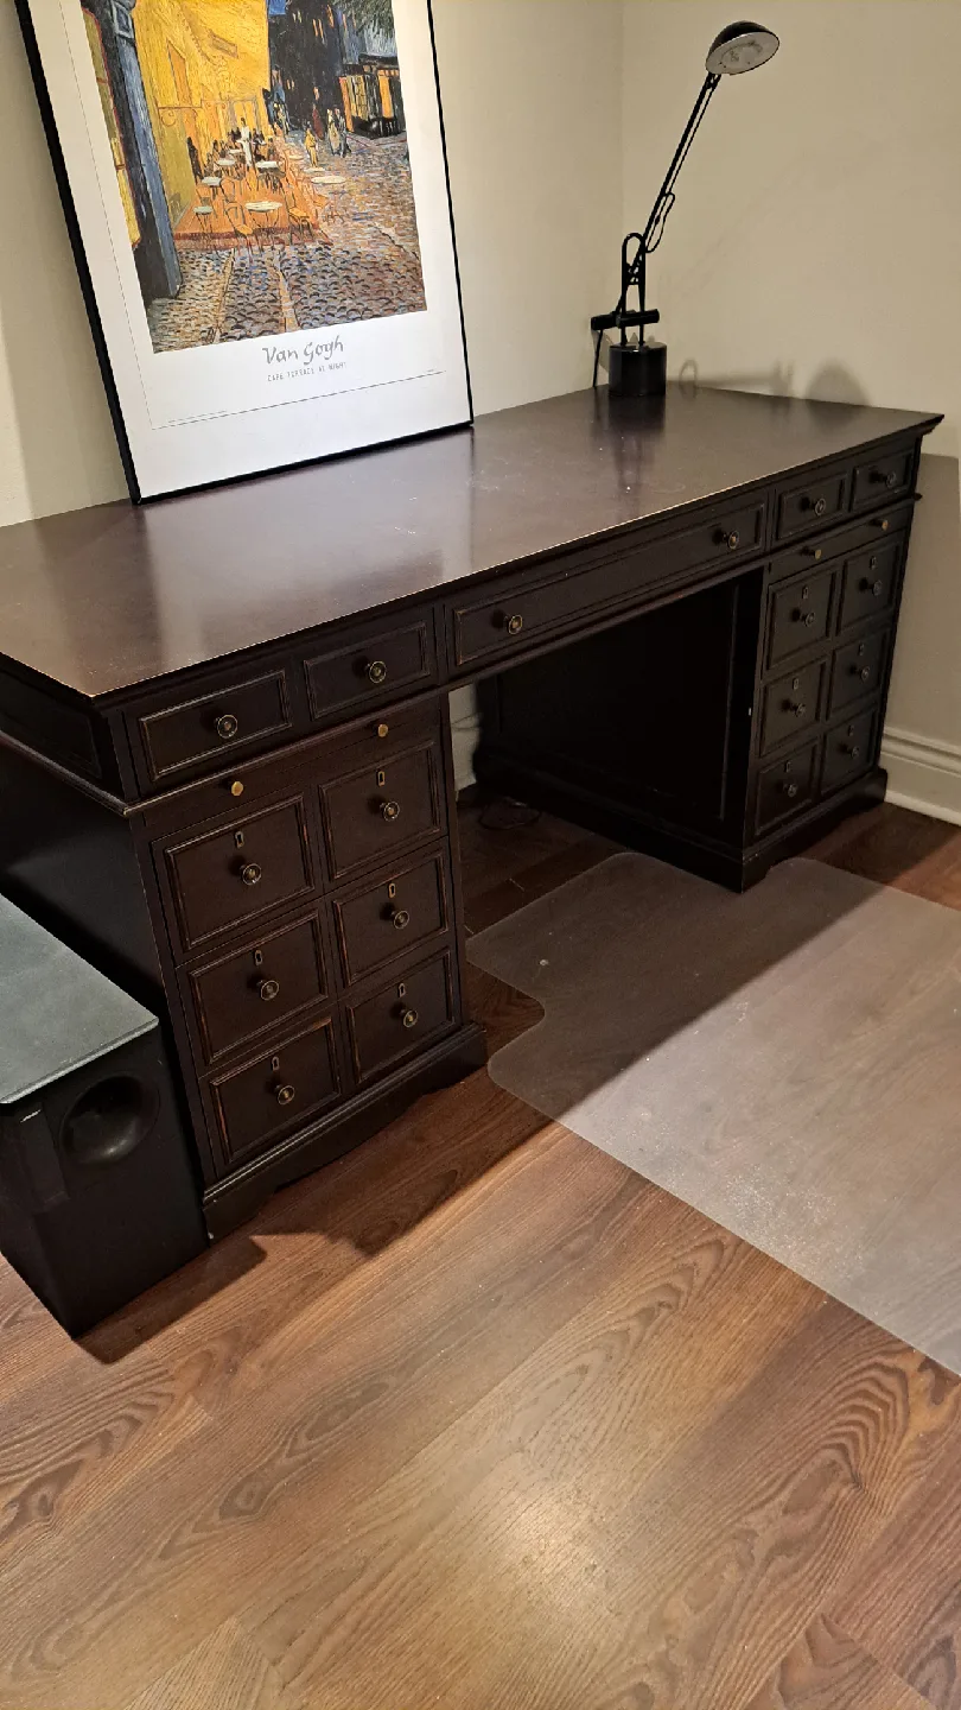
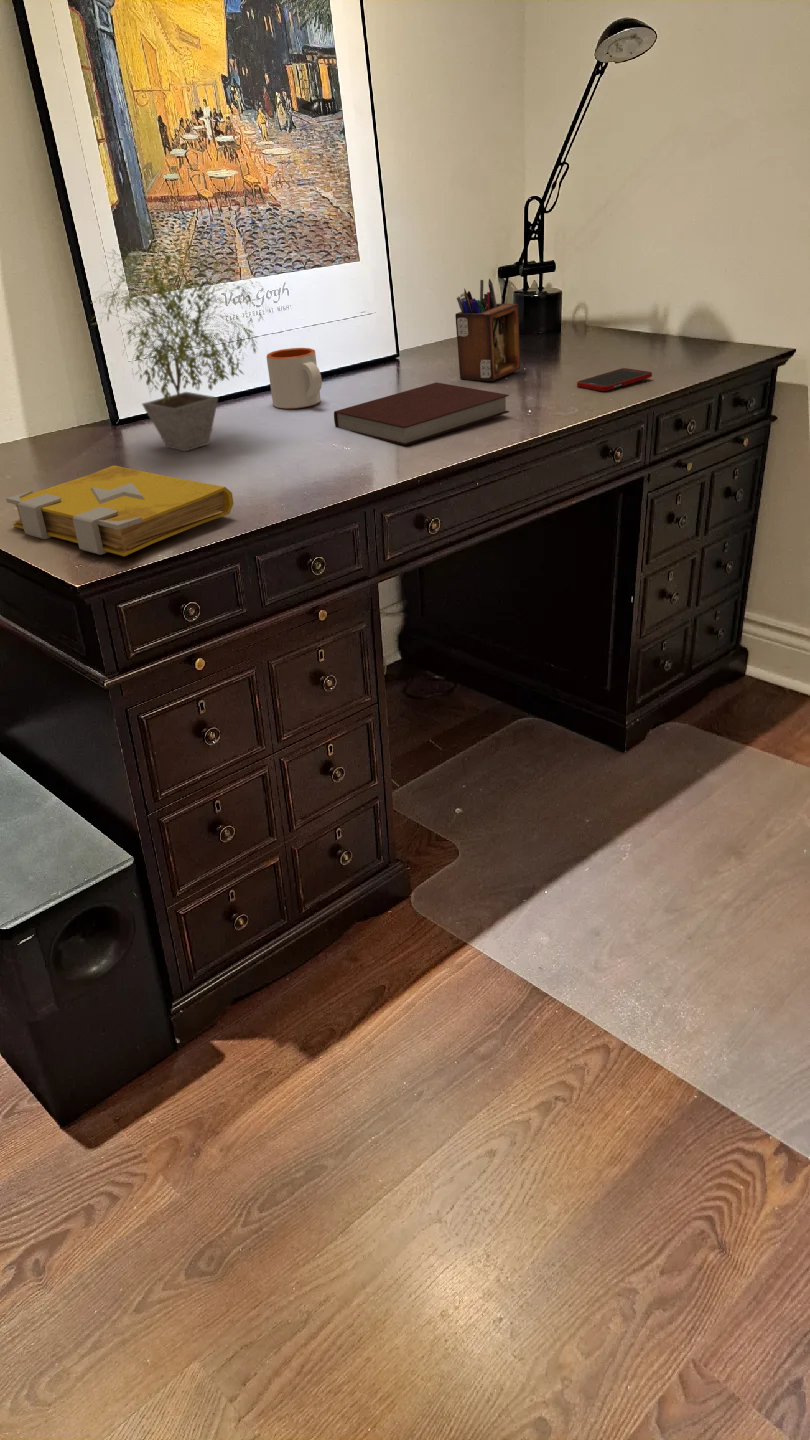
+ spell book [5,464,235,557]
+ mug [266,347,323,410]
+ notebook [333,381,510,447]
+ potted plant [84,219,275,453]
+ desk organizer [454,278,521,382]
+ cell phone [576,367,653,392]
